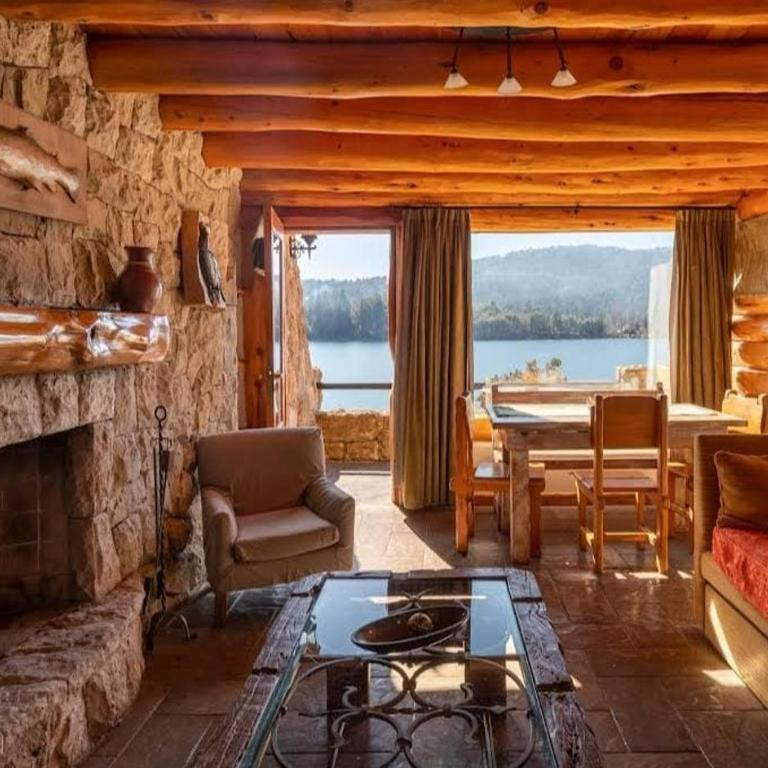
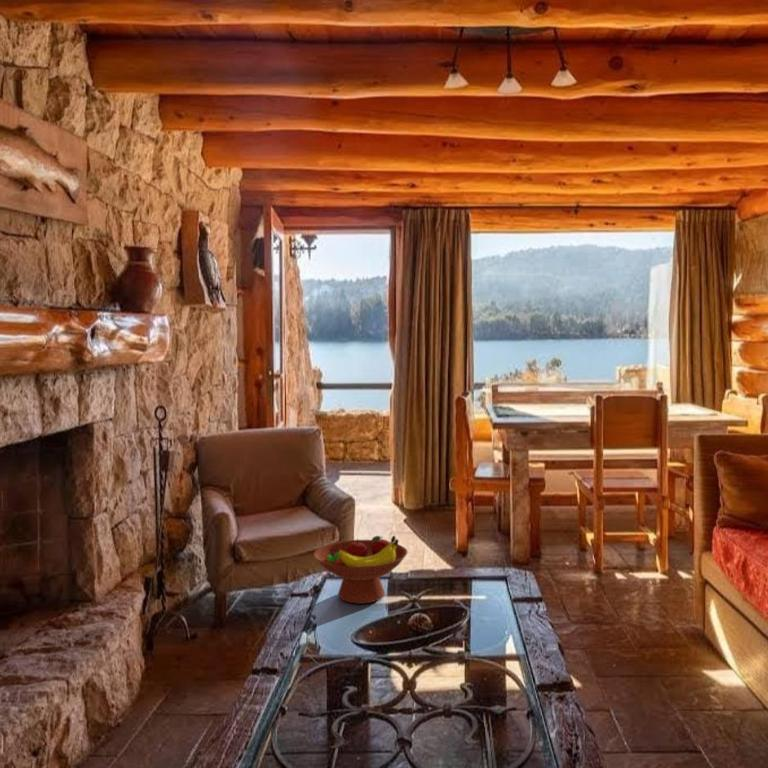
+ fruit bowl [313,535,408,605]
